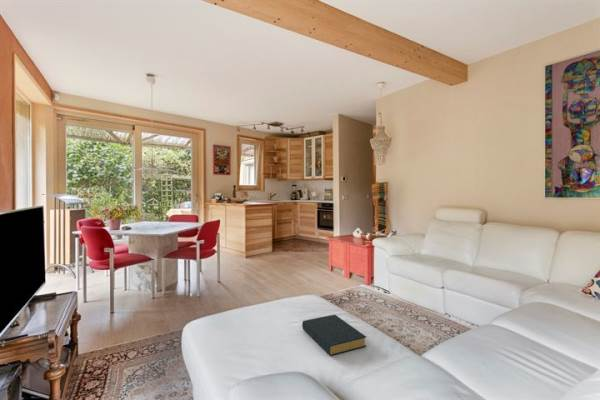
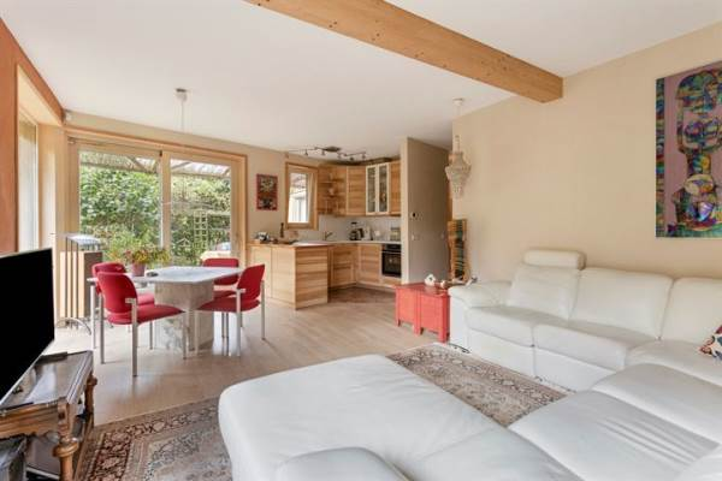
- hardback book [301,314,367,357]
